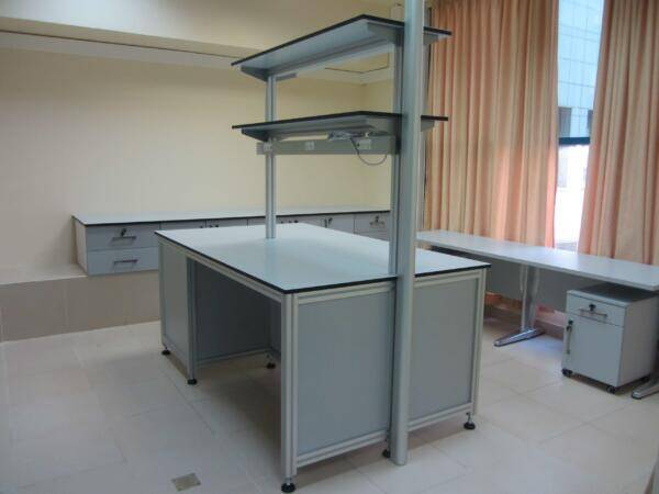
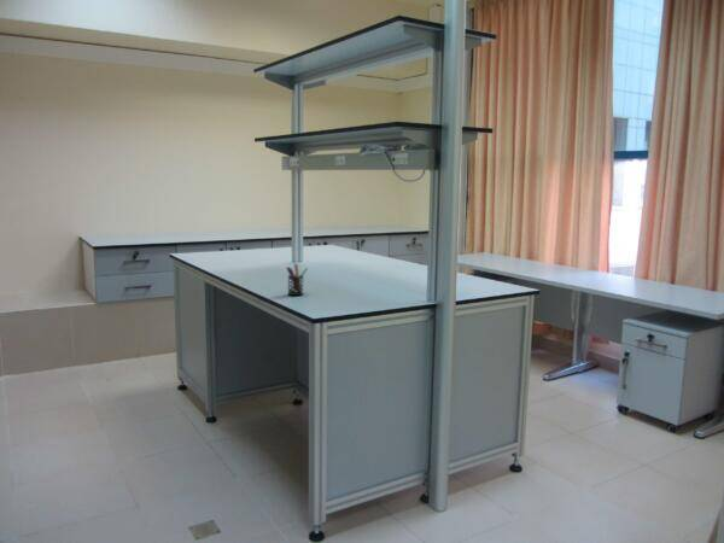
+ pen holder [286,263,309,297]
